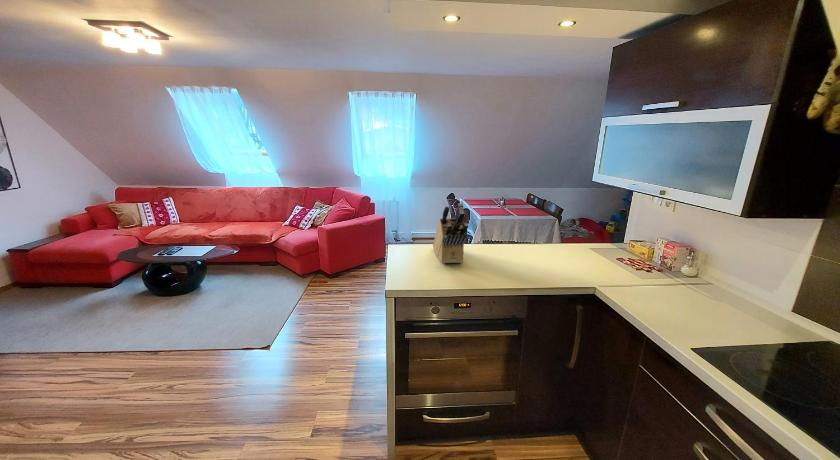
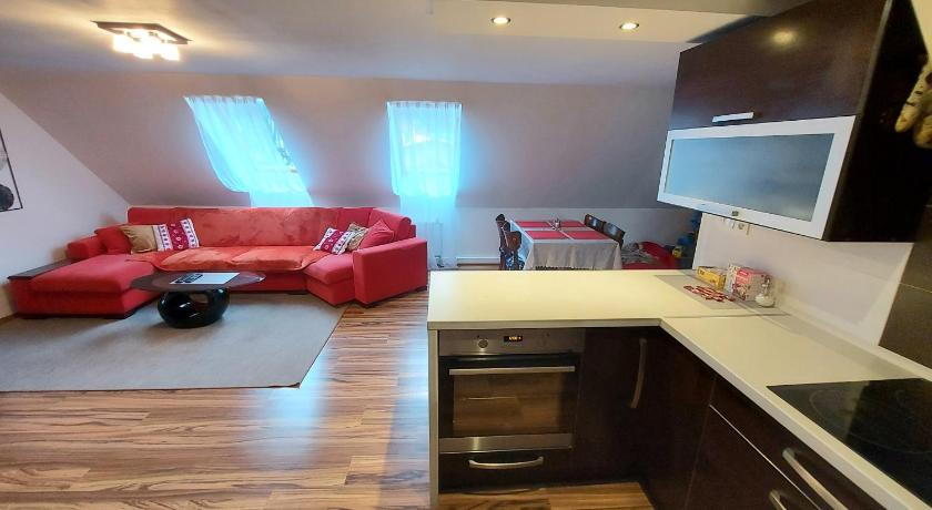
- knife block [432,202,469,264]
